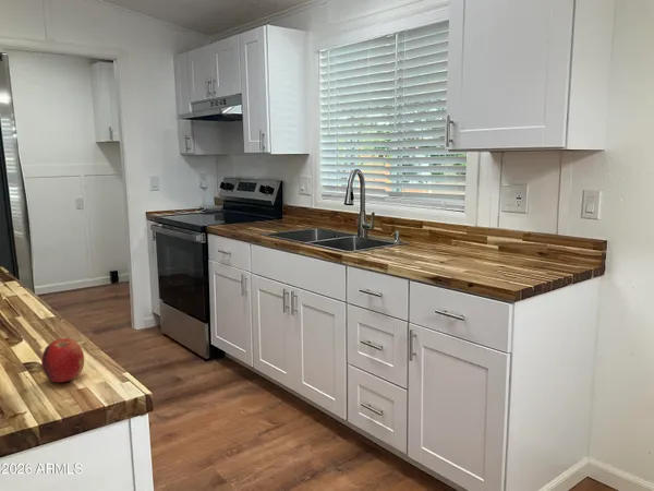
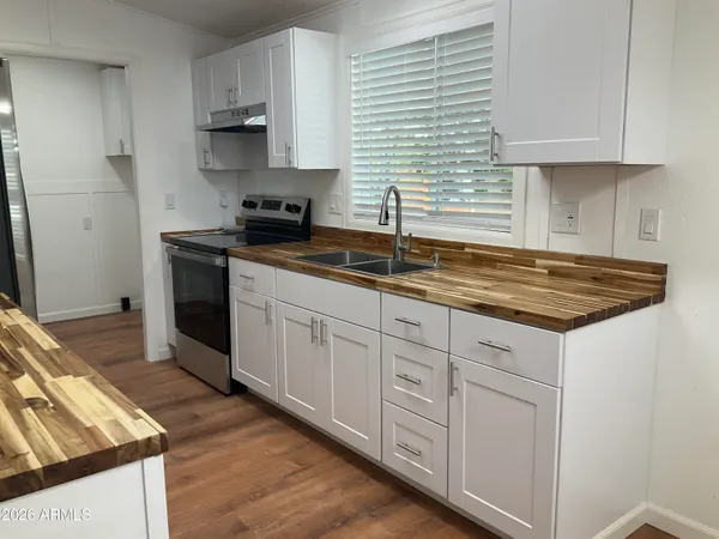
- fruit [40,337,85,383]
